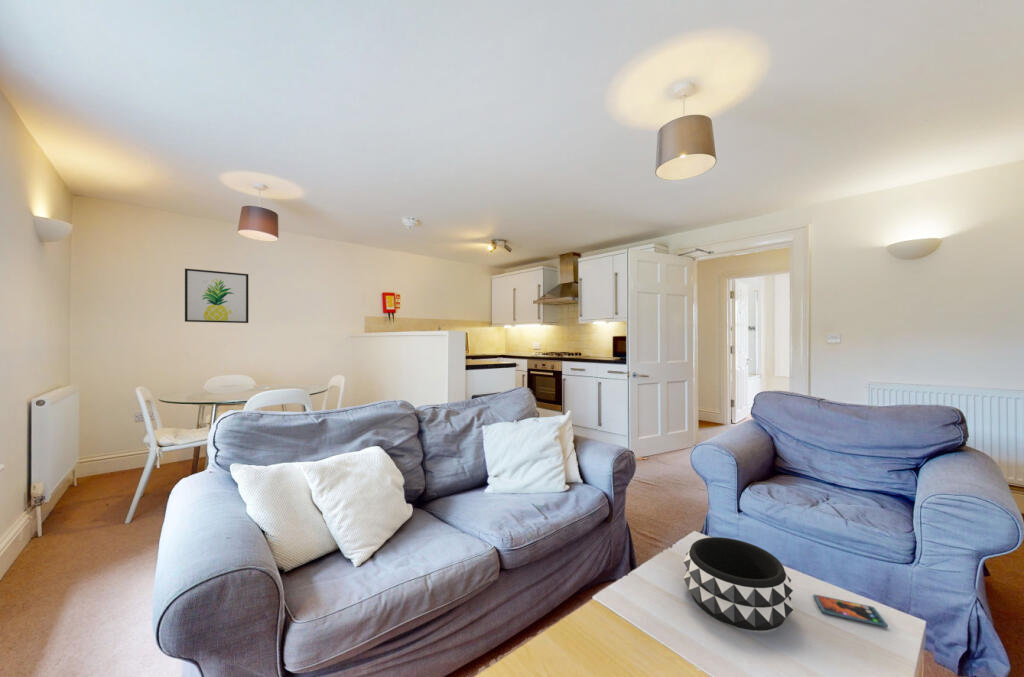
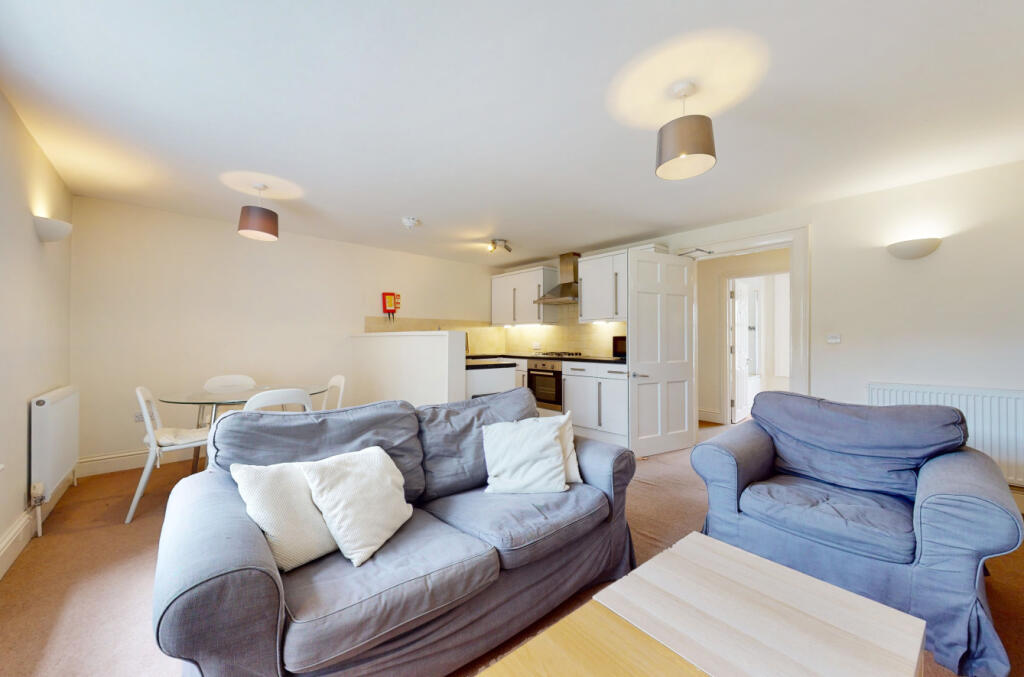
- smartphone [812,594,889,628]
- decorative bowl [683,536,794,632]
- wall art [184,268,249,324]
